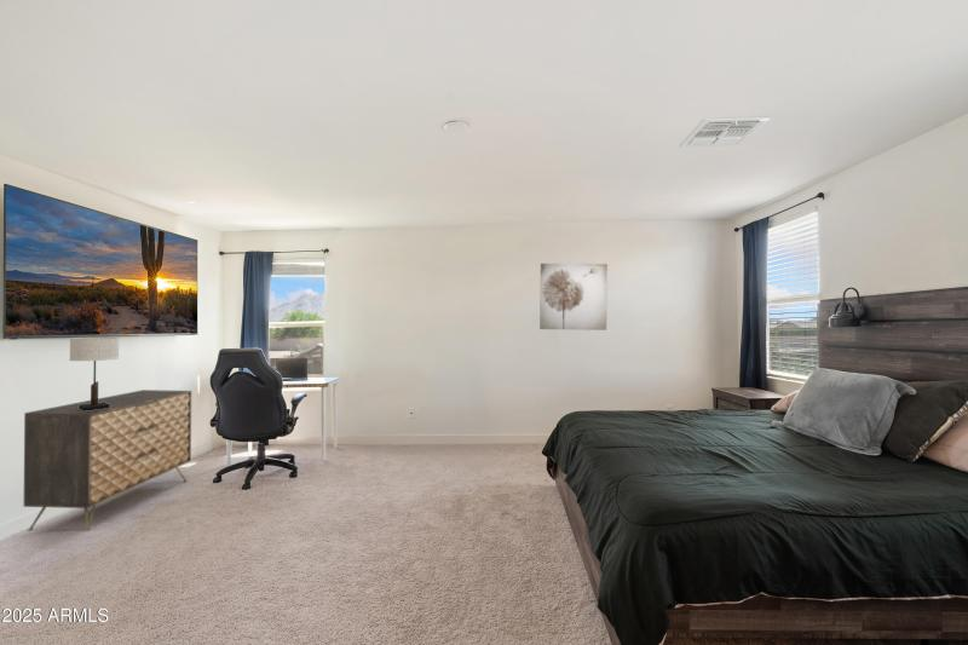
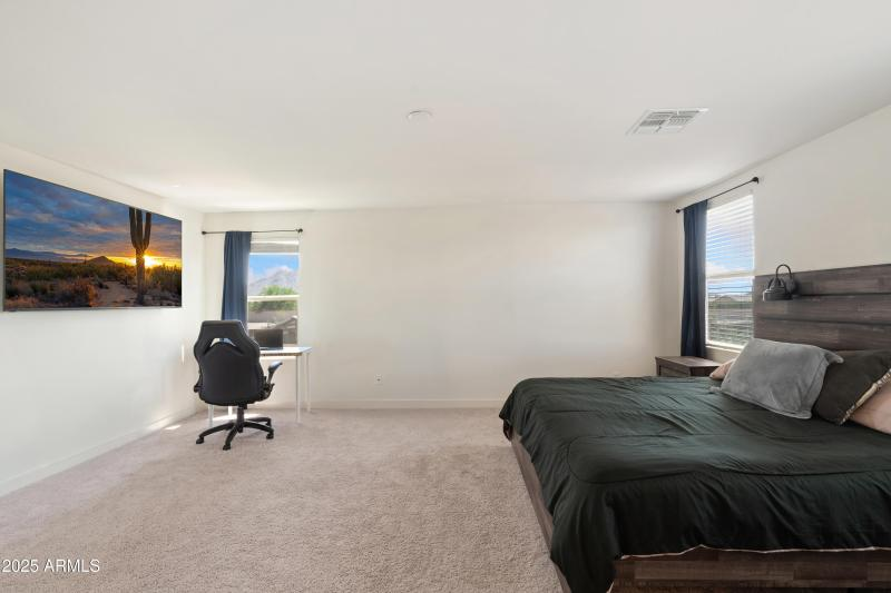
- dresser [23,388,192,532]
- wall art [538,263,609,332]
- table lamp [68,336,120,411]
